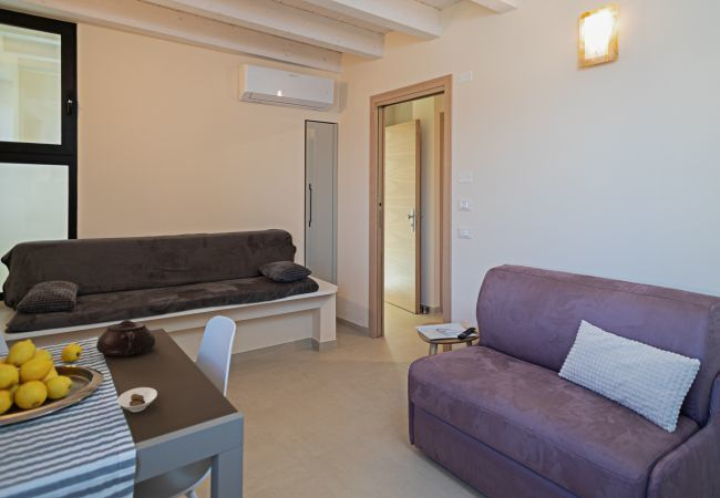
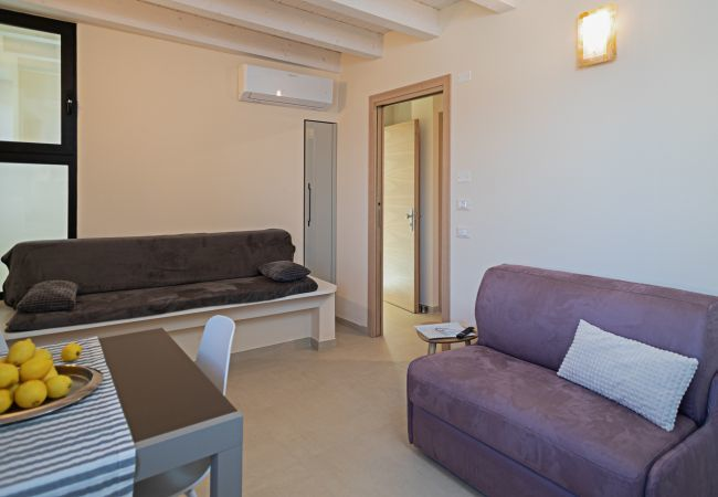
- teapot [95,319,156,357]
- saucer [116,386,158,413]
